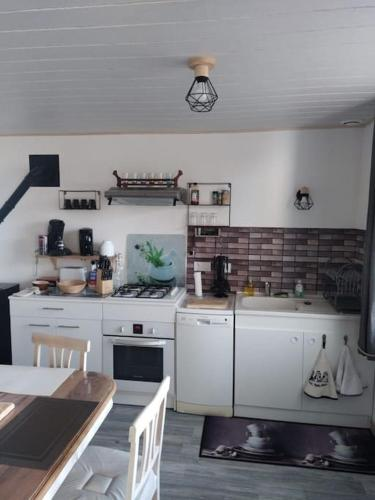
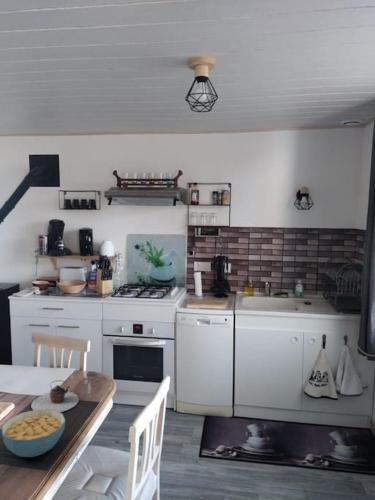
+ cereal bowl [0,409,67,458]
+ teapot [30,379,80,413]
